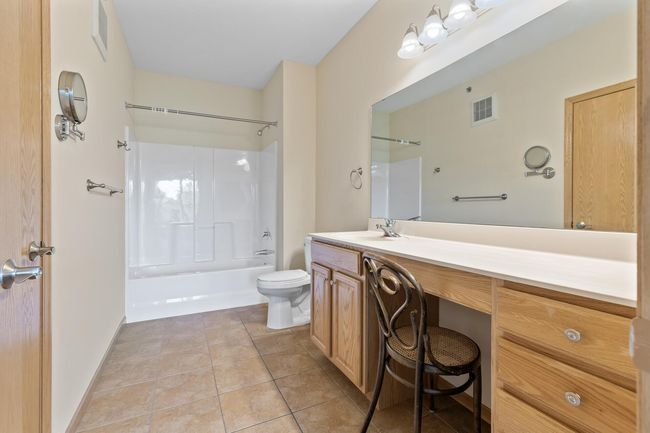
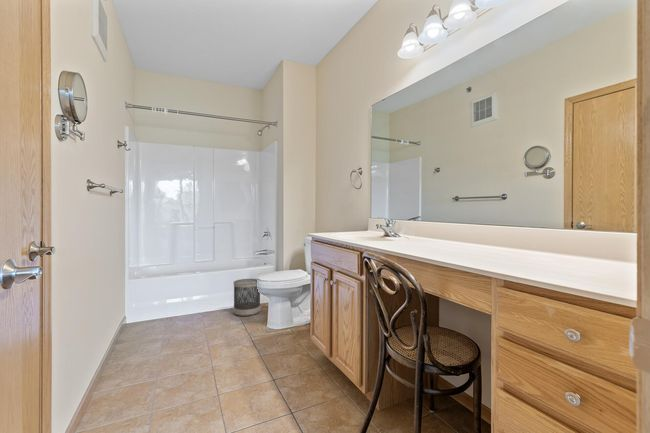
+ wastebasket [233,278,261,317]
